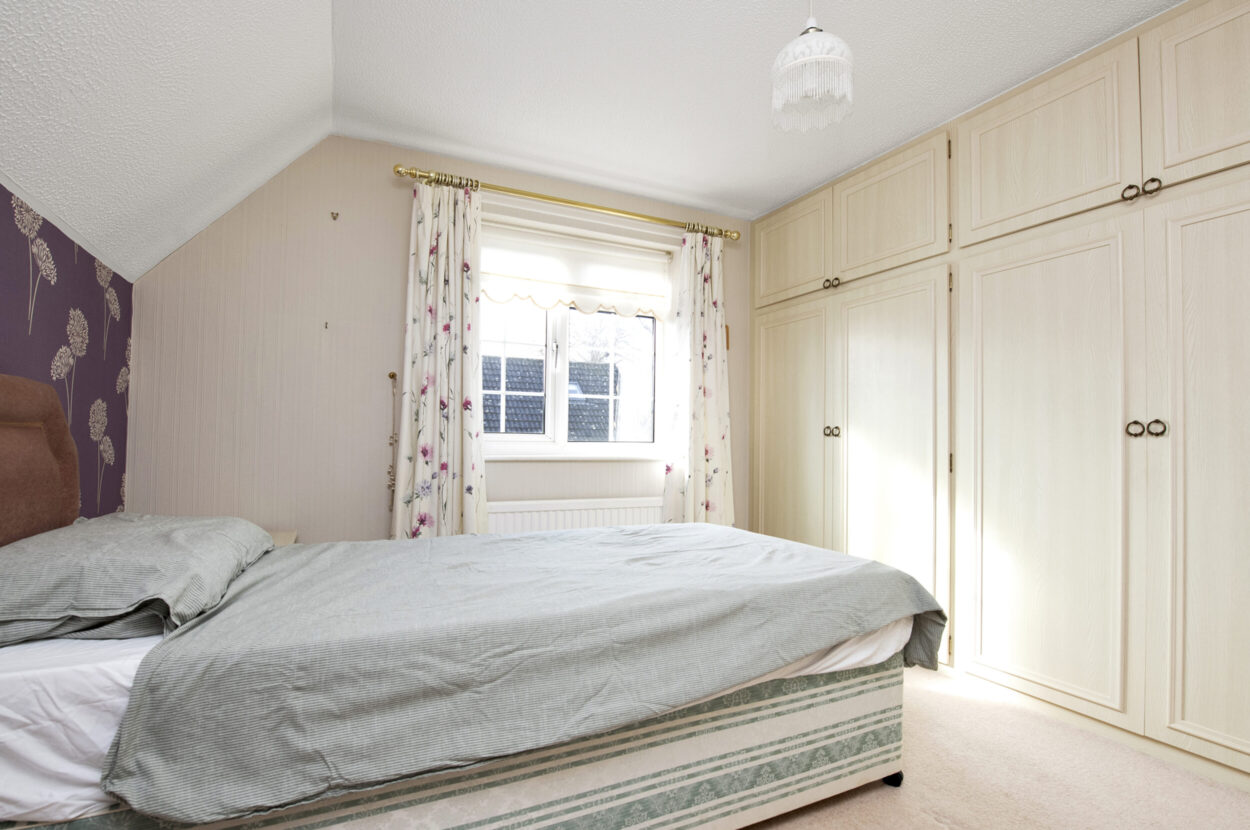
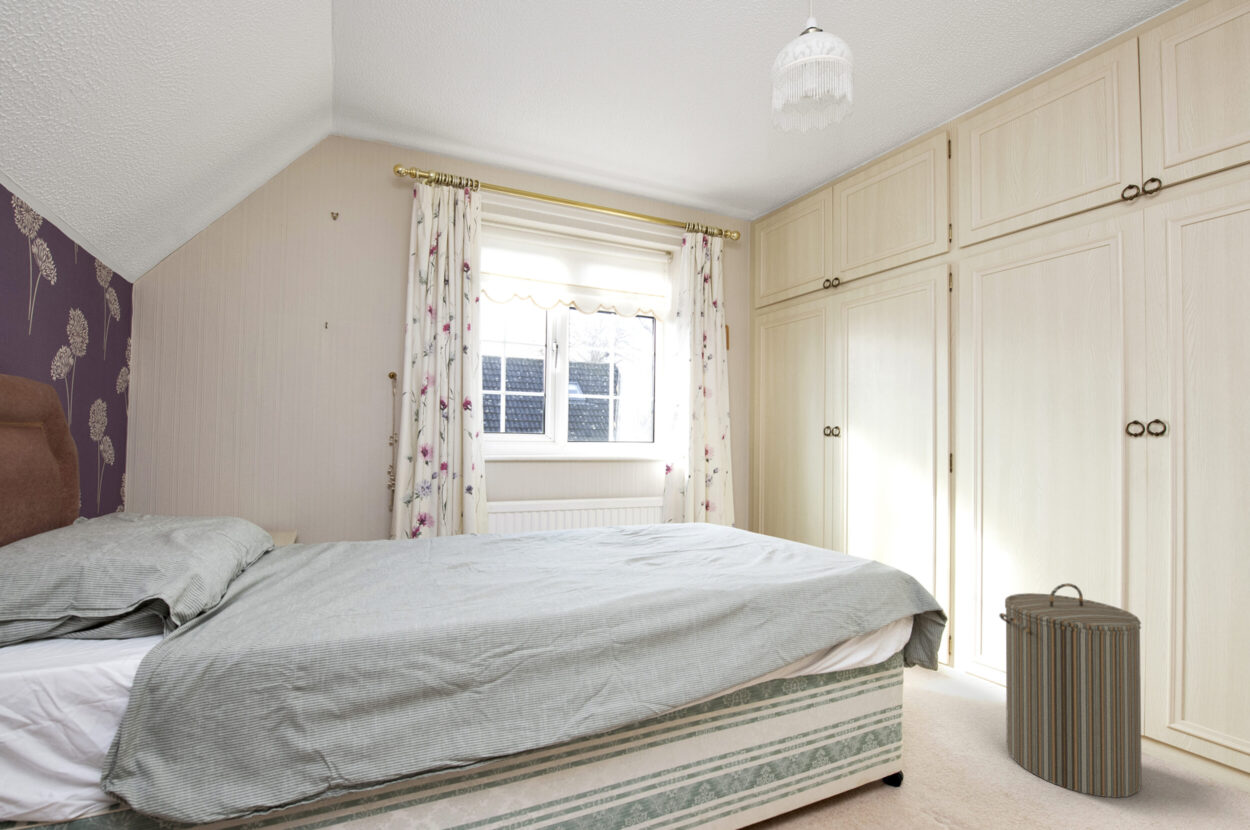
+ laundry hamper [998,582,1143,799]
